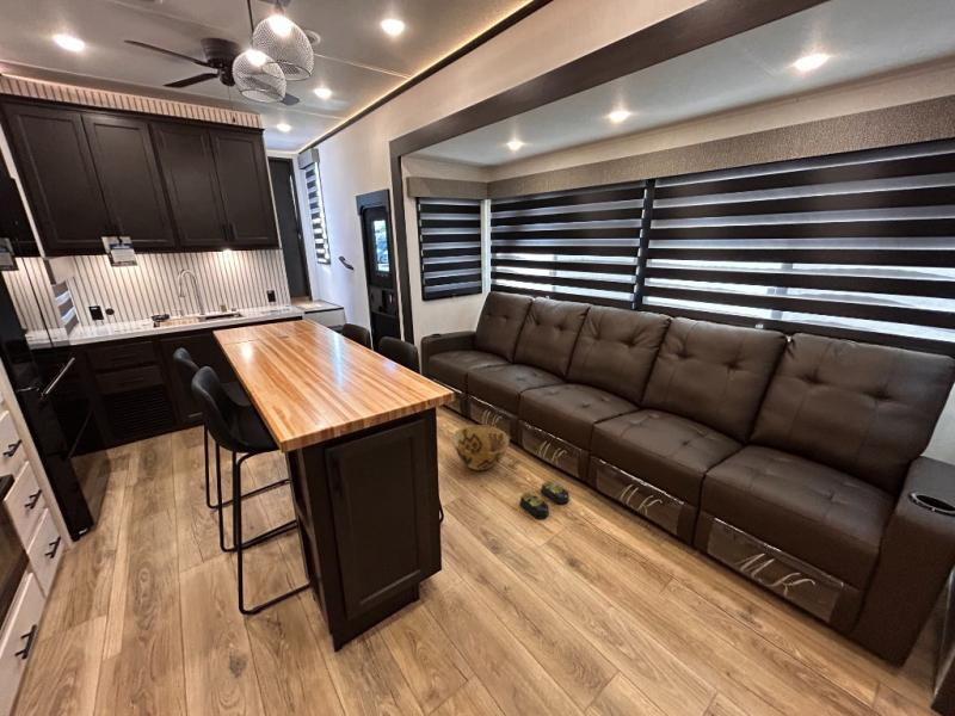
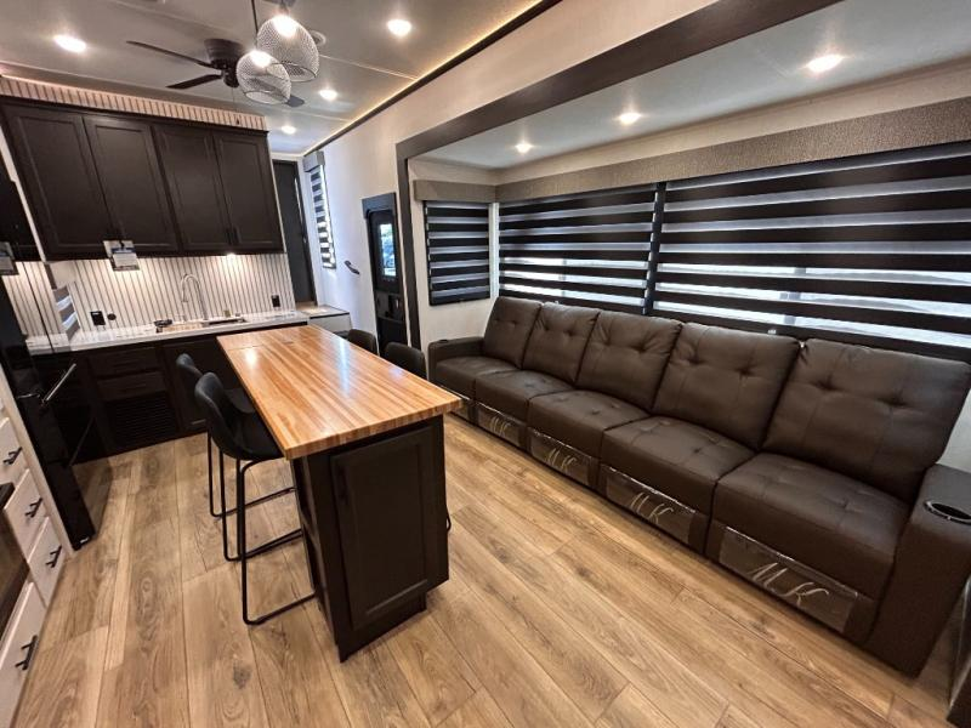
- slippers [518,480,571,520]
- woven basket [451,424,511,471]
